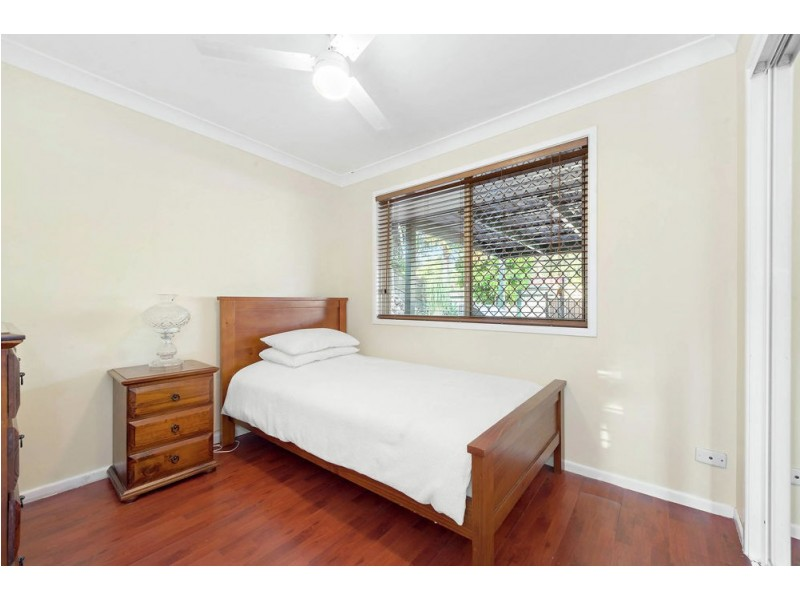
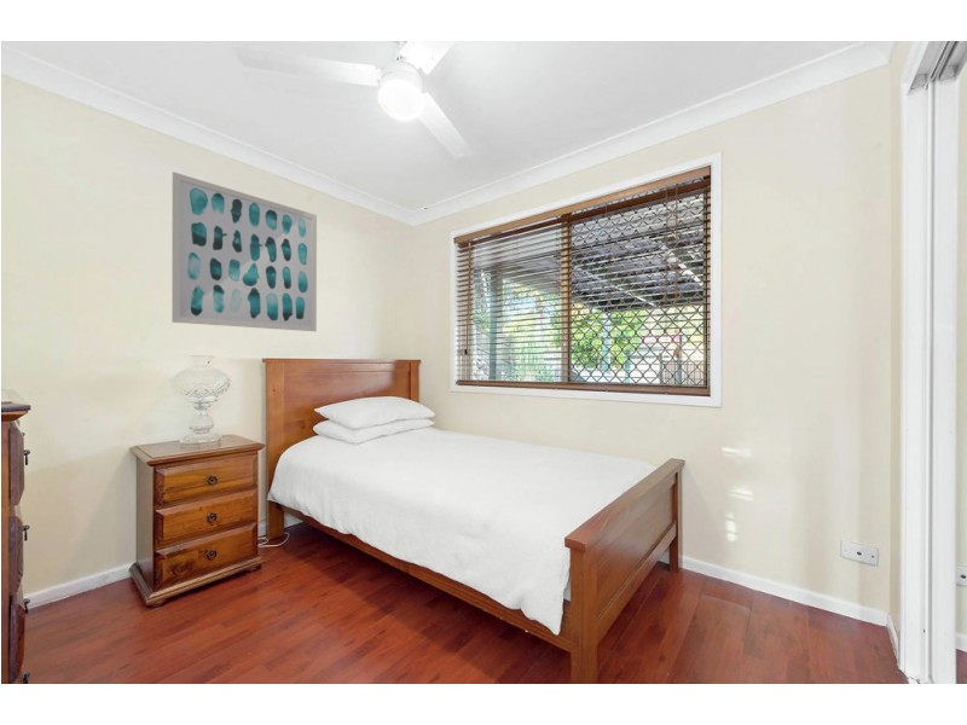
+ wall art [170,170,318,332]
